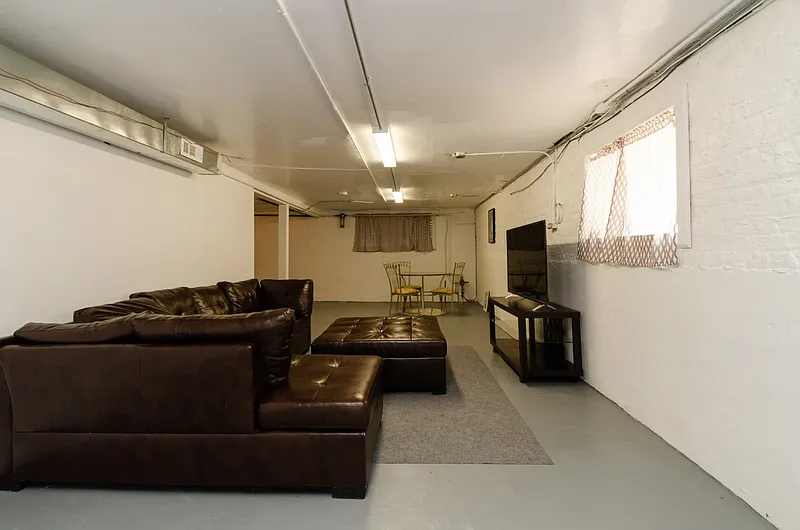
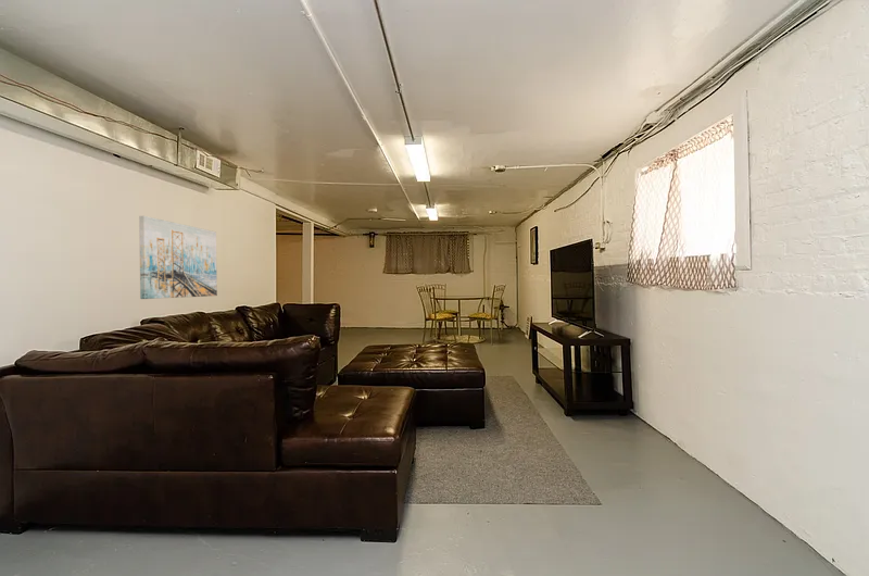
+ wall art [138,215,218,300]
